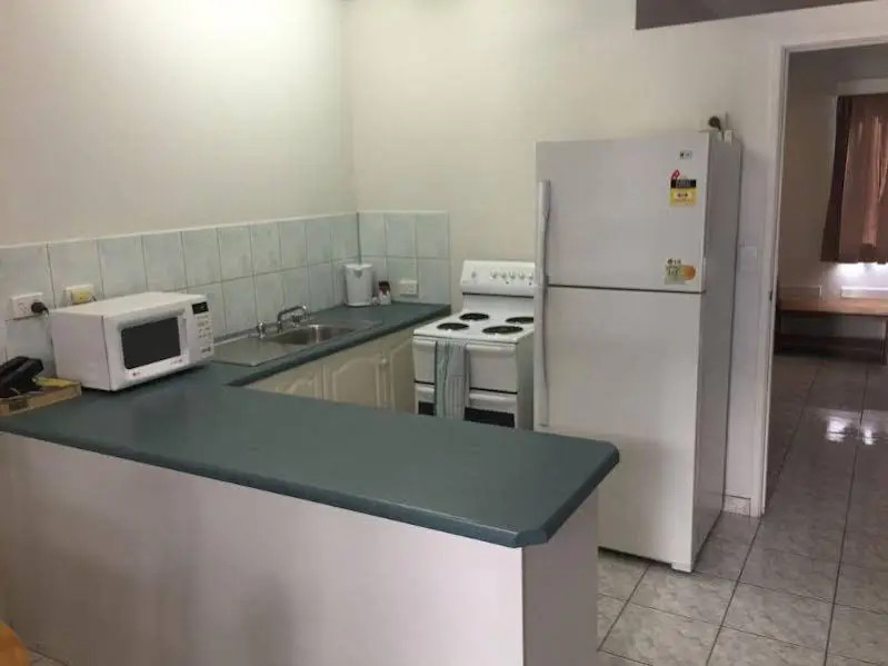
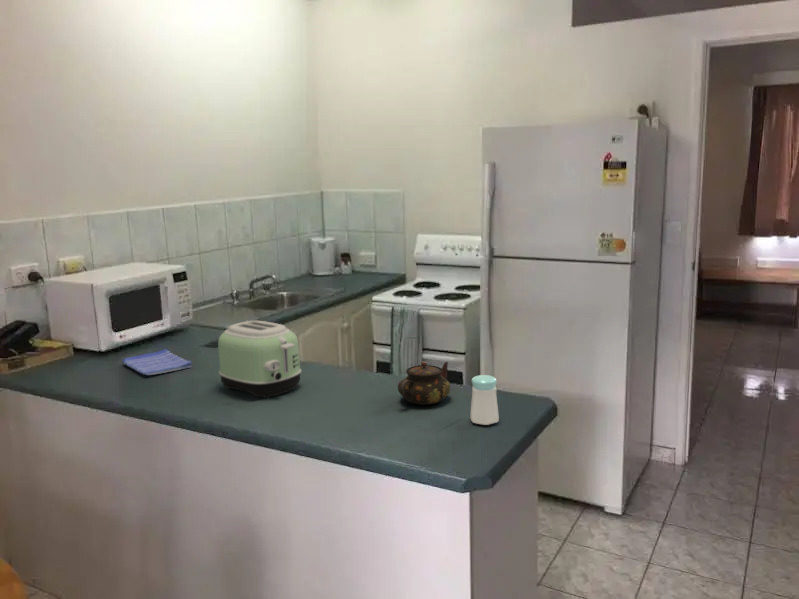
+ teapot [397,360,452,406]
+ salt shaker [470,374,500,426]
+ toaster [217,320,302,399]
+ dish towel [122,348,193,376]
